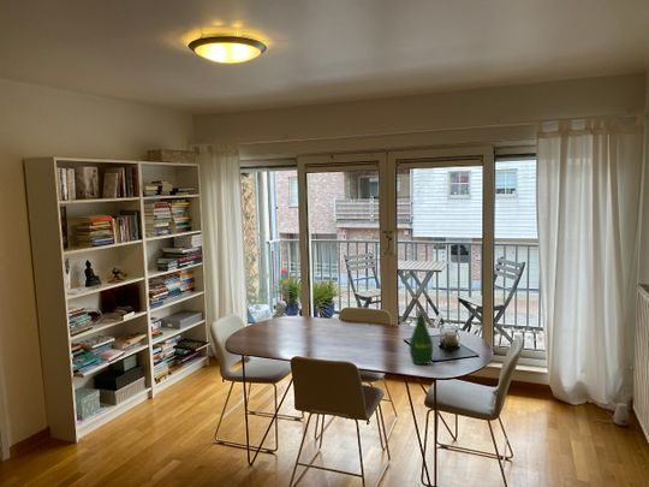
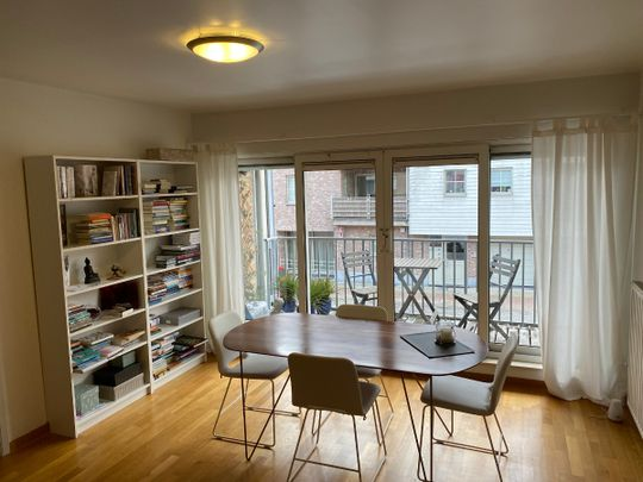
- bottle [409,309,434,366]
